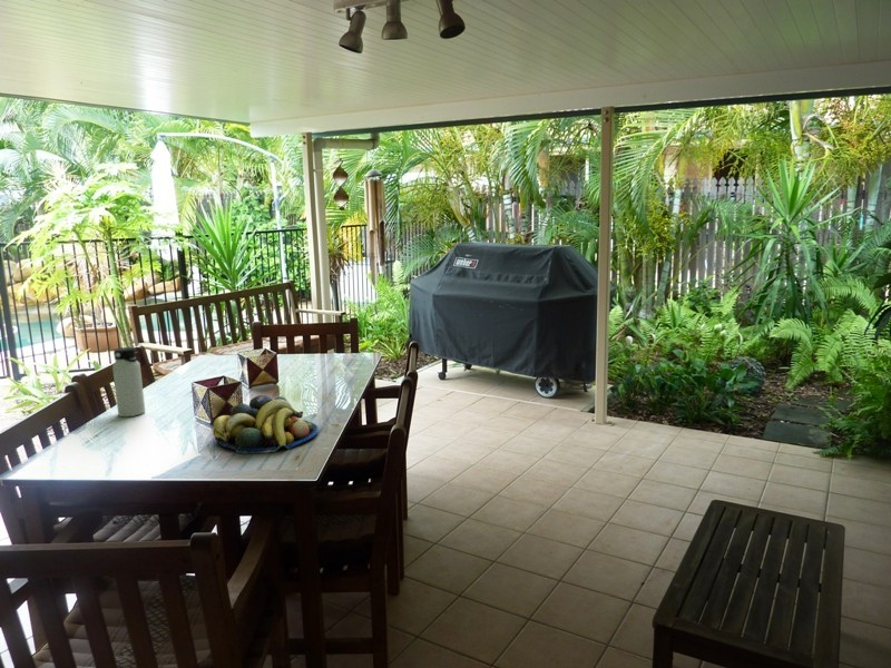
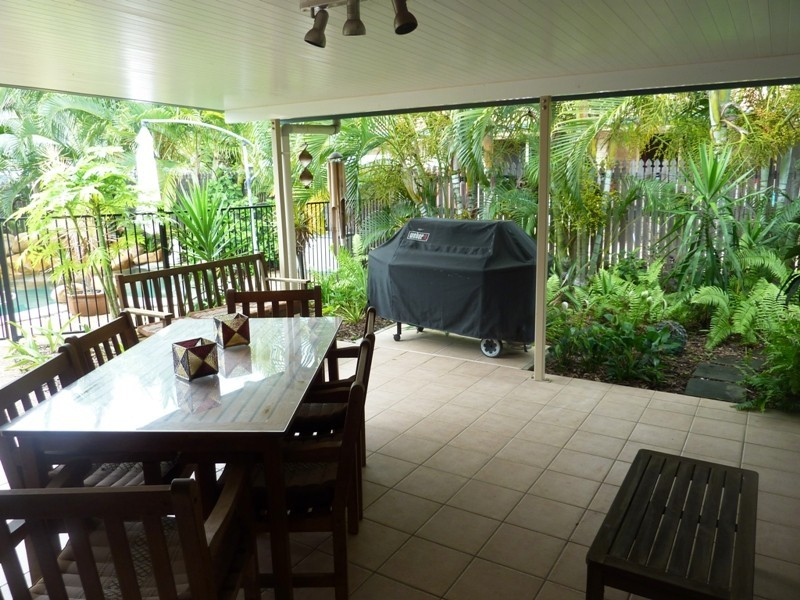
- fruit bowl [212,394,320,455]
- water bottle [111,346,146,418]
